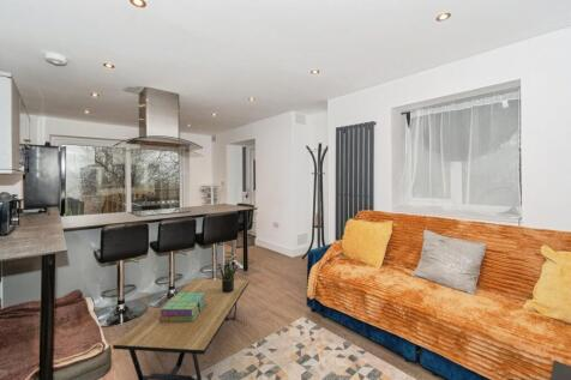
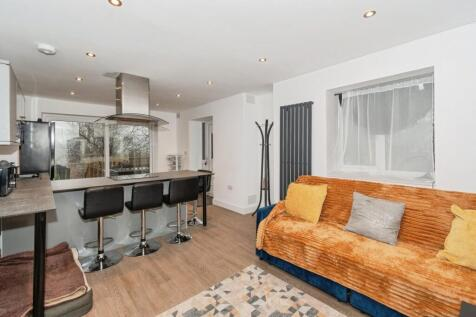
- stack of books [160,294,206,321]
- coffee table [112,278,250,380]
- potted plant [218,258,241,292]
